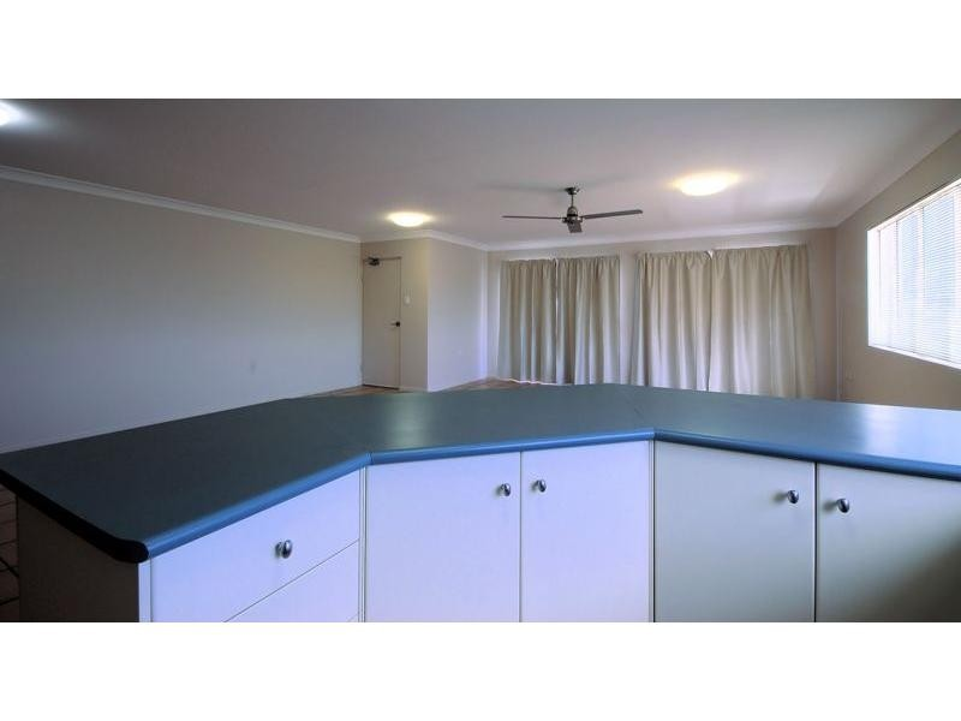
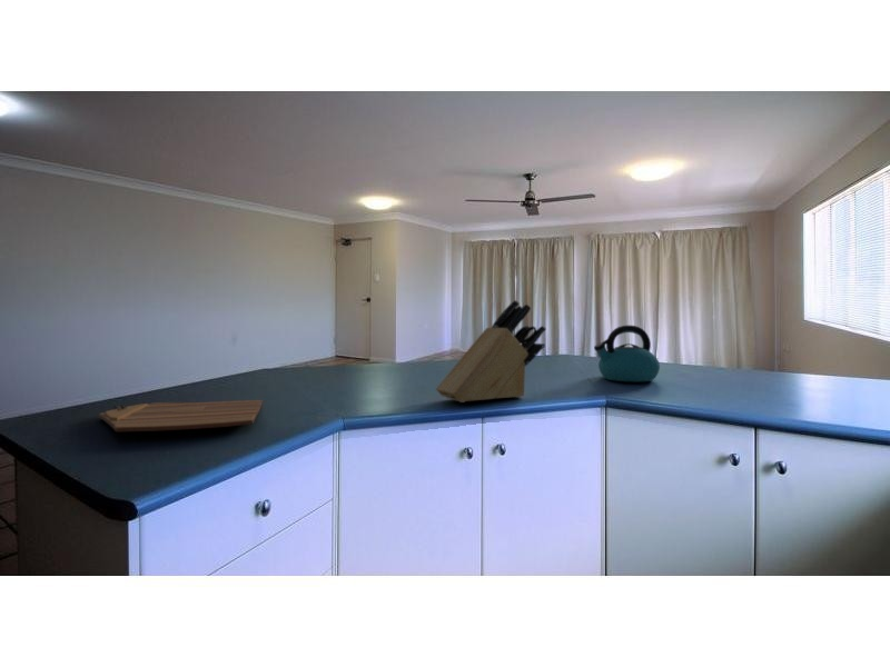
+ knife block [435,299,547,404]
+ kettle [593,325,661,382]
+ cutting board [97,399,264,432]
